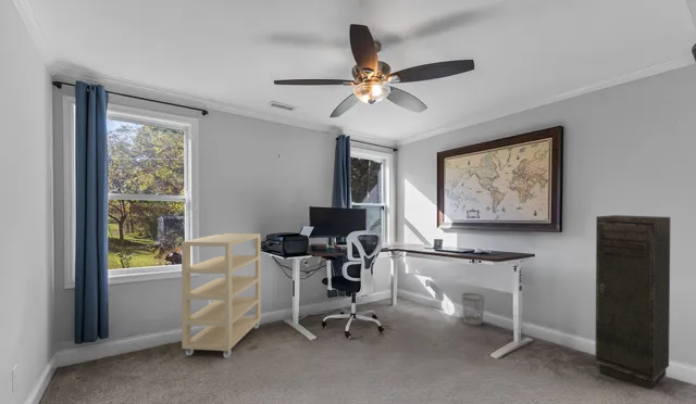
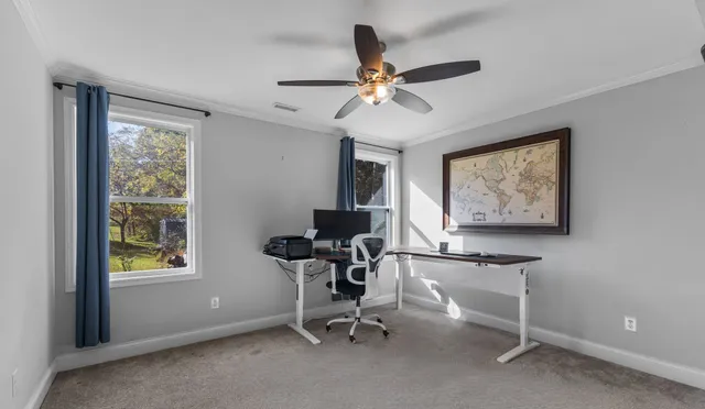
- storage cabinet [594,214,671,391]
- wastebasket [461,292,486,326]
- shelving unit [181,232,262,358]
